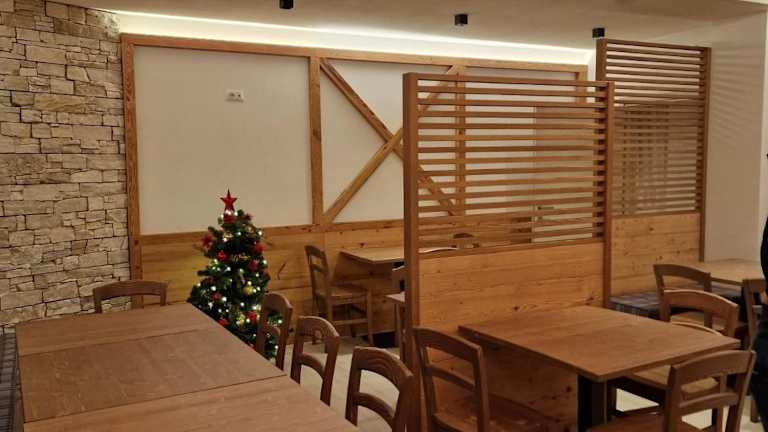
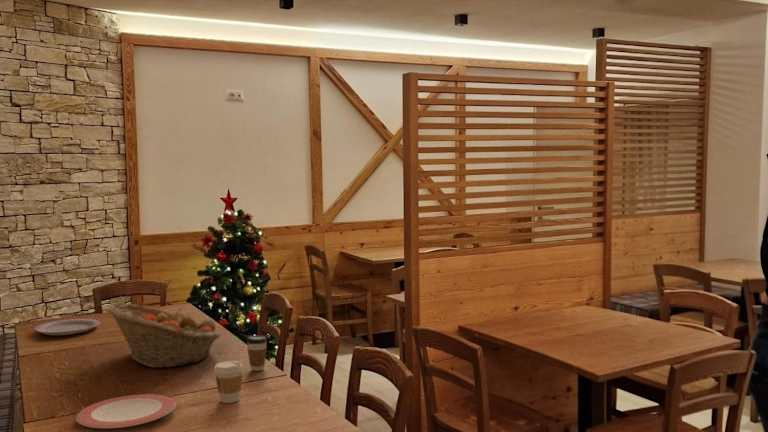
+ coffee cup [213,360,244,404]
+ plate [75,393,177,429]
+ coffee cup [246,335,268,372]
+ plate [32,318,101,336]
+ fruit basket [106,302,222,369]
